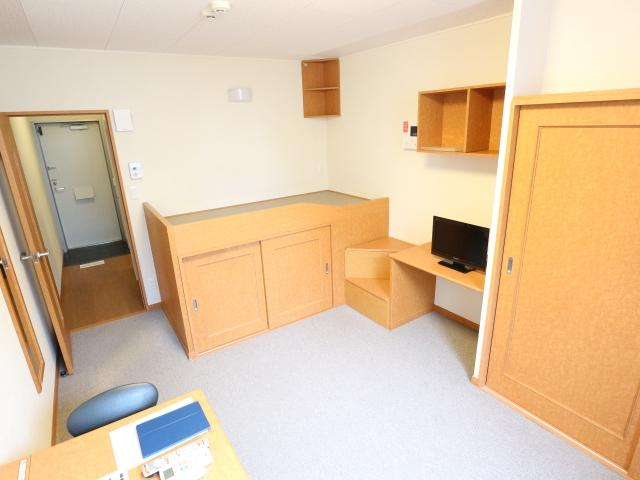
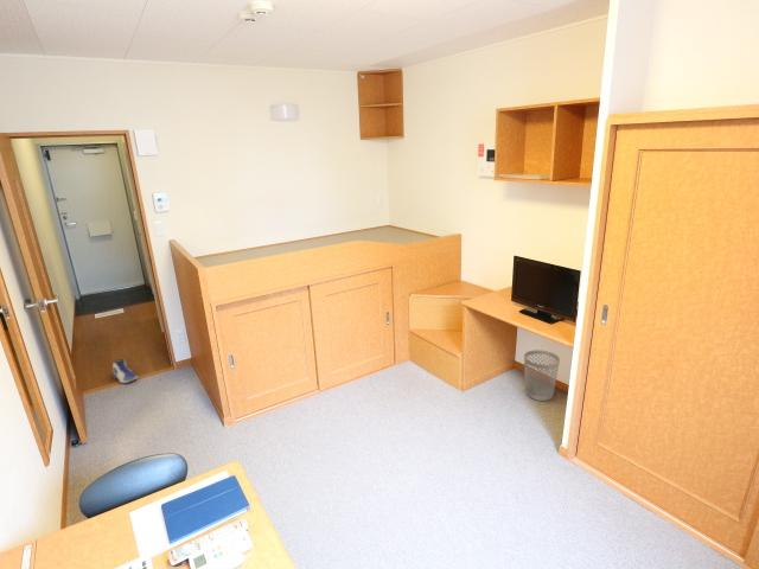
+ sneaker [111,358,139,384]
+ wastebasket [523,349,561,402]
